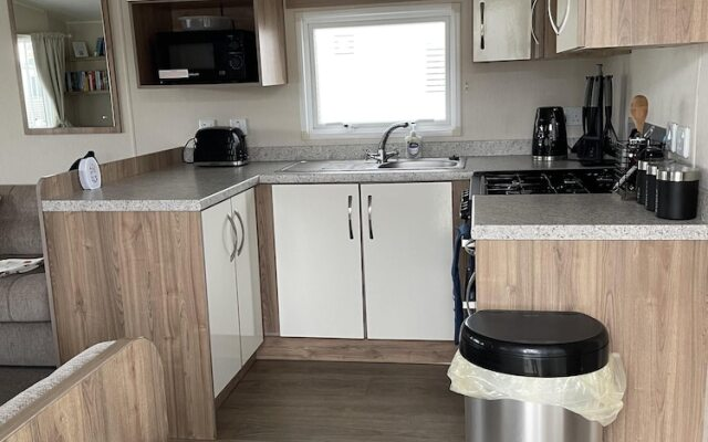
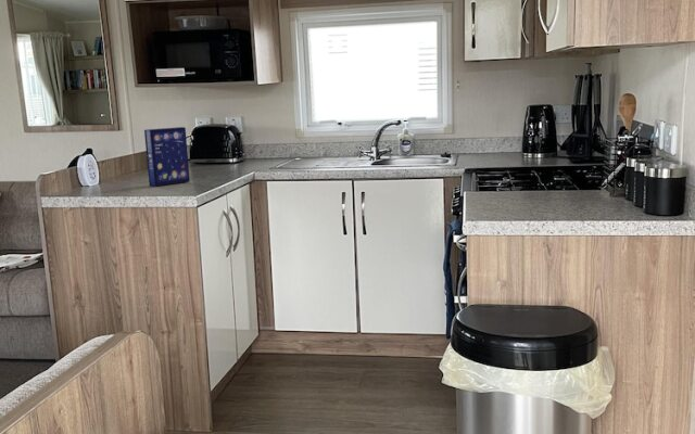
+ cereal box [143,126,191,188]
